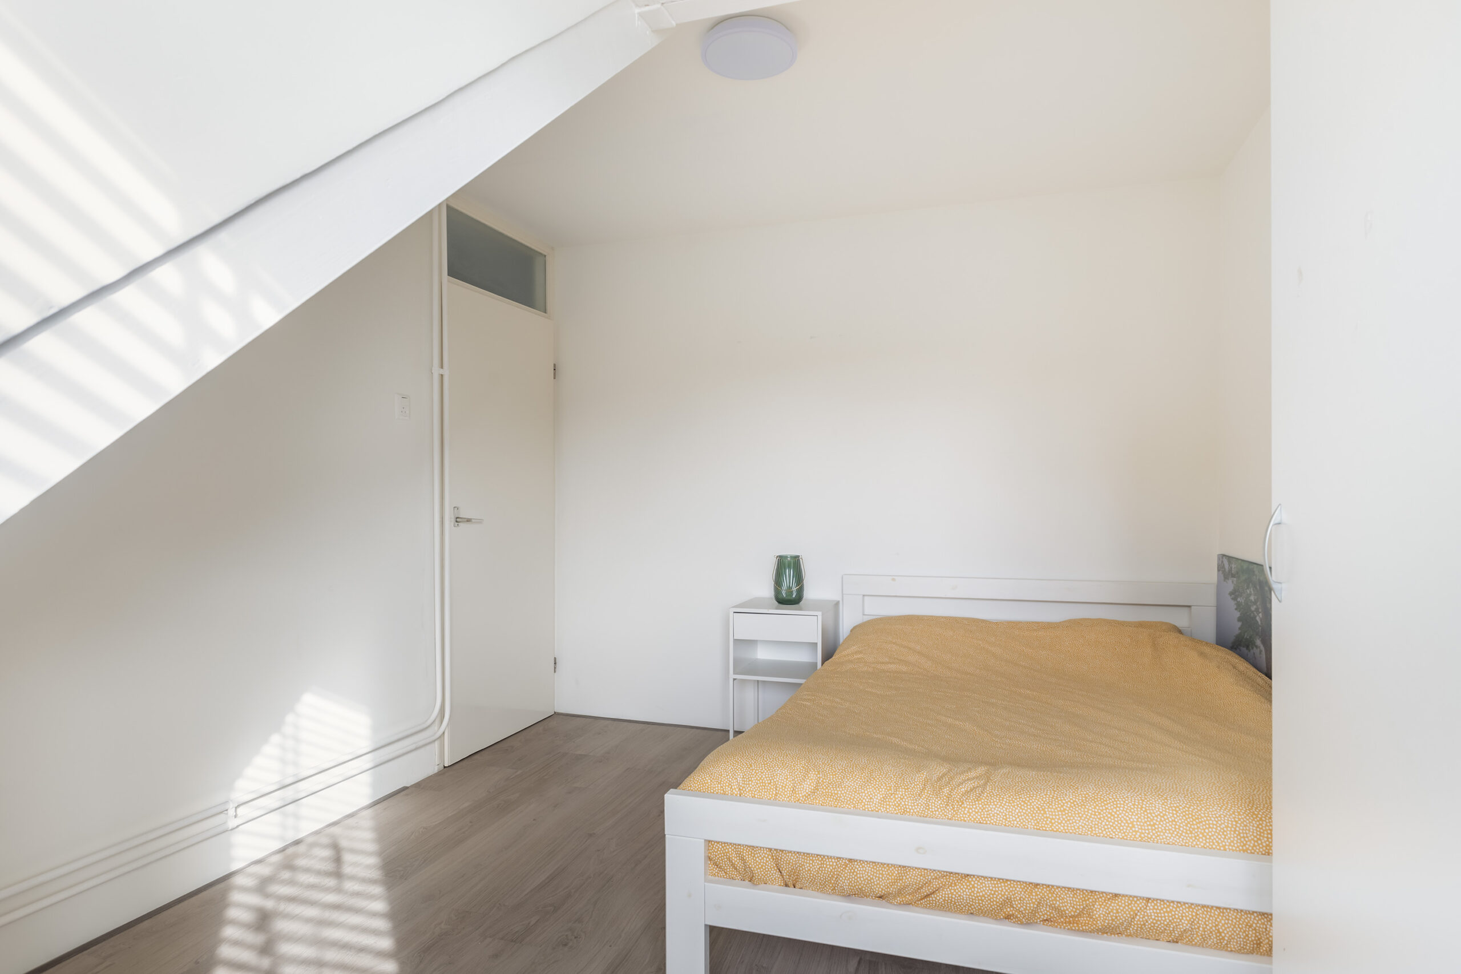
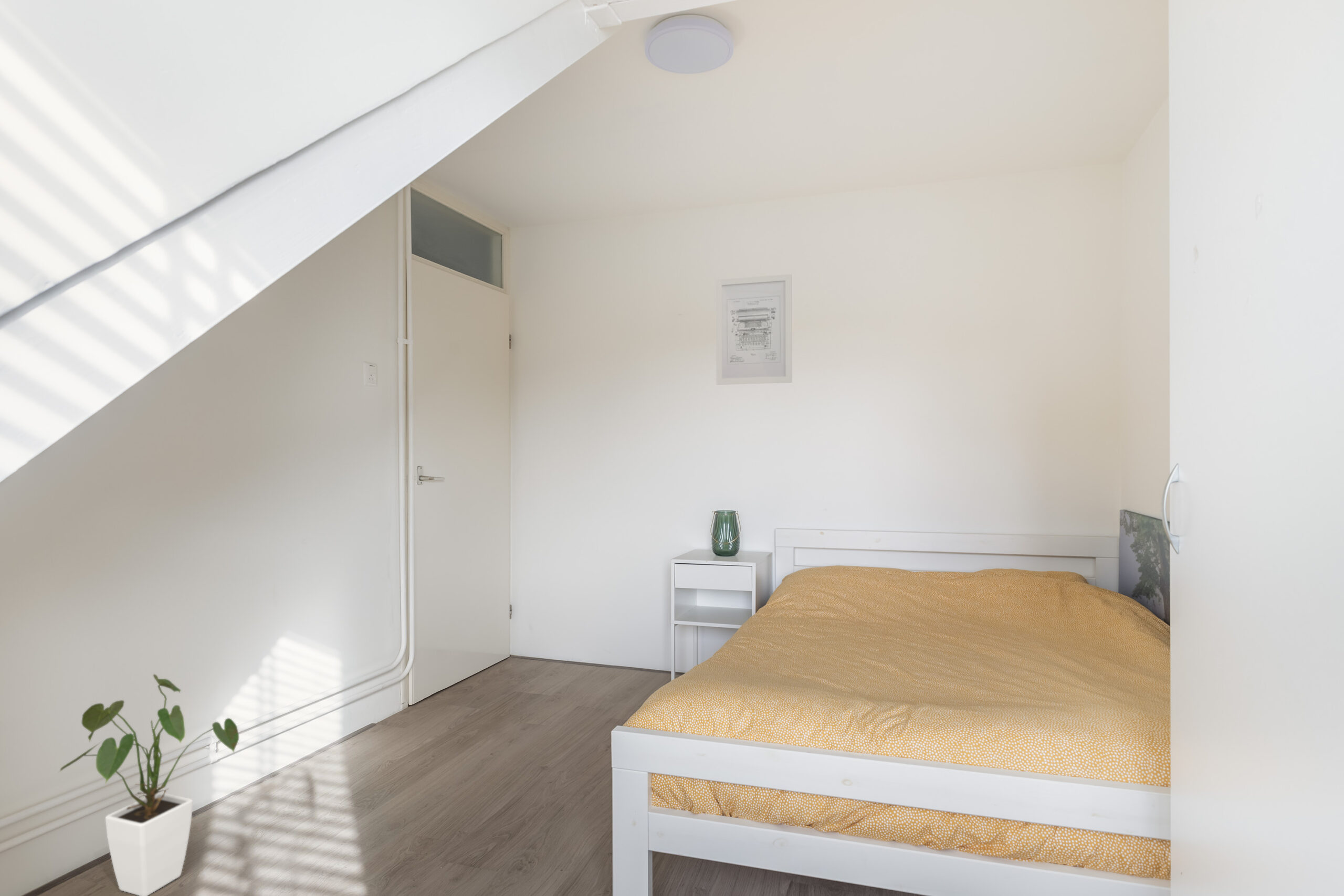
+ wall art [716,273,792,385]
+ house plant [58,673,239,896]
